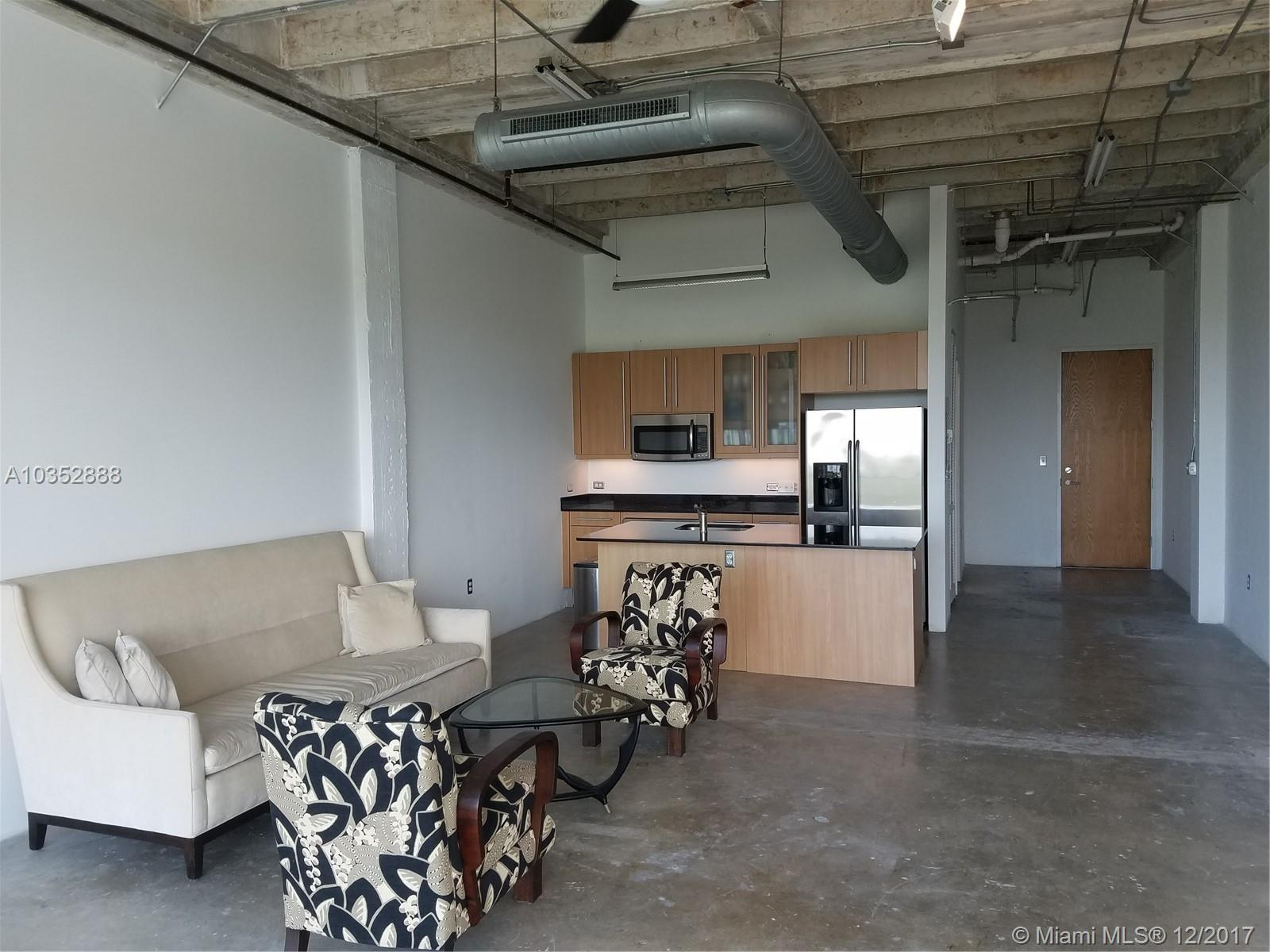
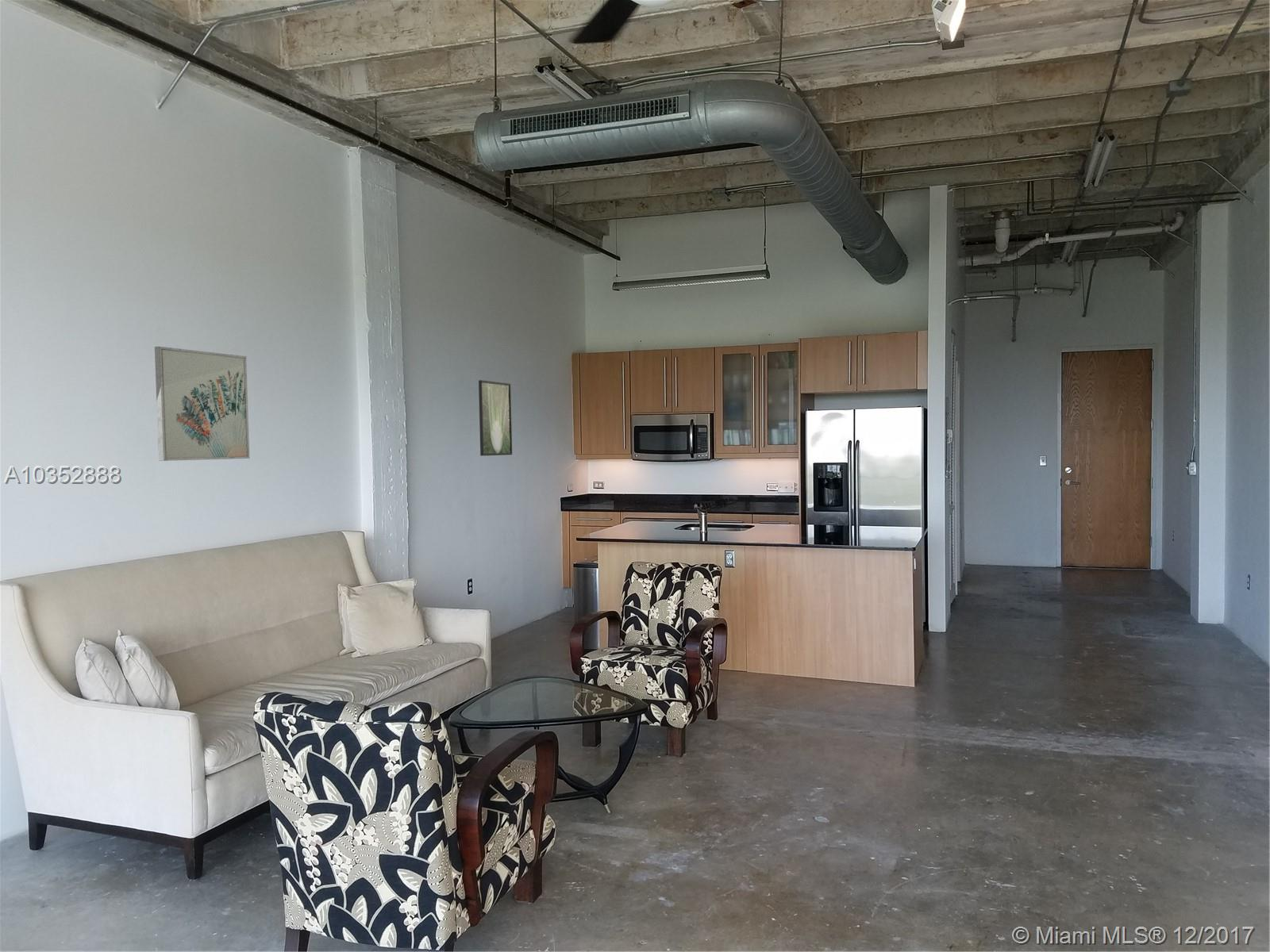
+ wall art [154,346,250,462]
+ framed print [478,379,513,457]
